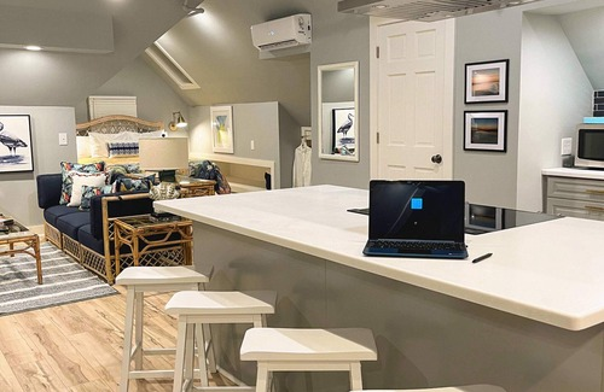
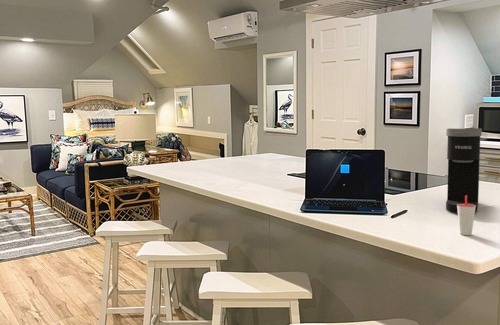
+ coffee maker [445,127,483,214]
+ cup [457,195,476,236]
